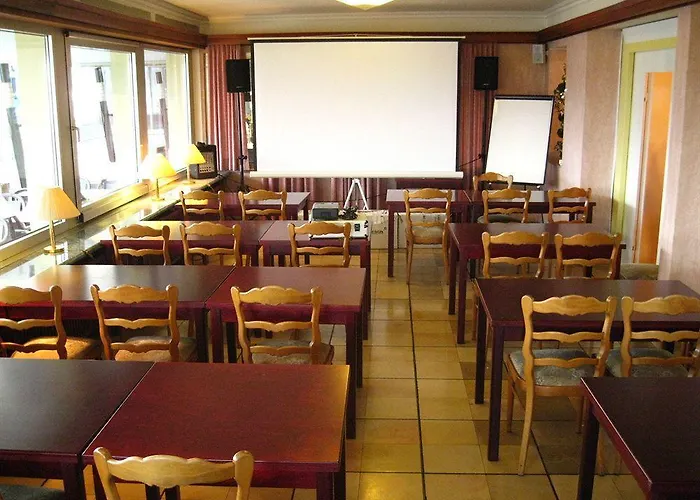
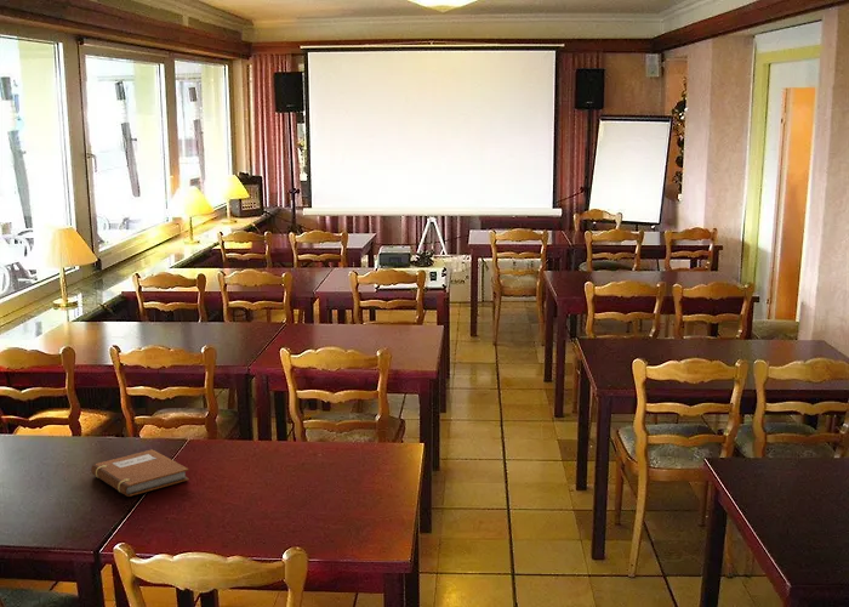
+ notebook [90,448,190,498]
